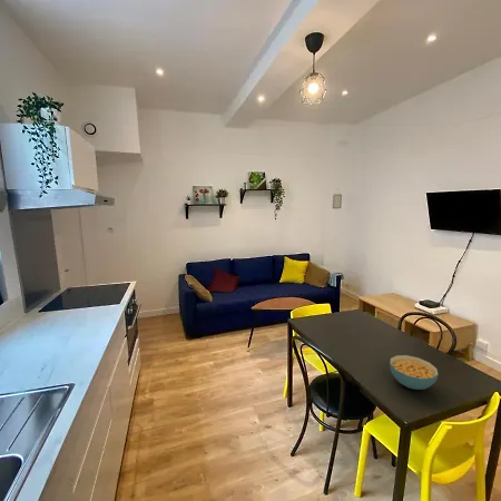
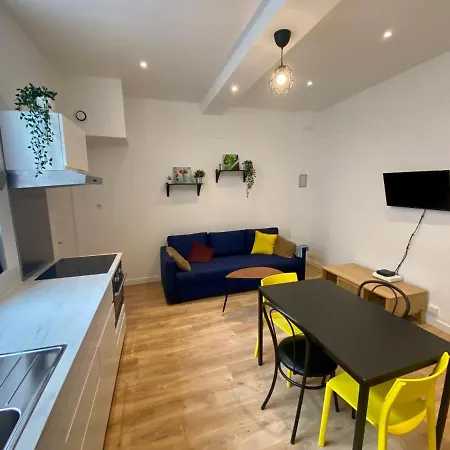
- cereal bowl [389,354,439,391]
